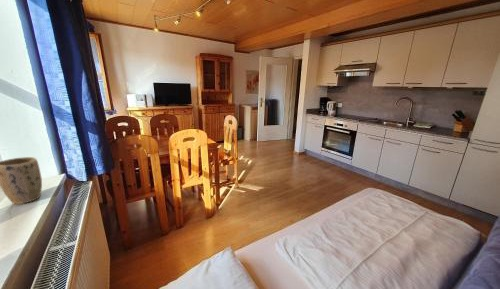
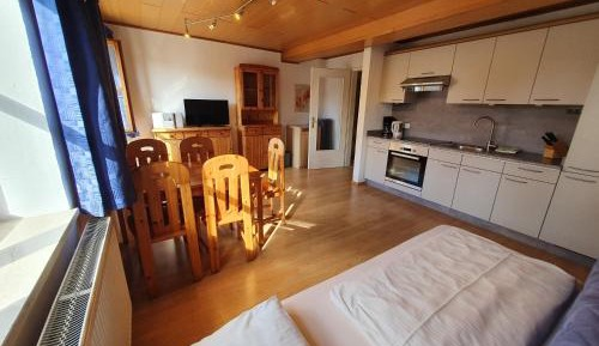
- plant pot [0,156,43,205]
